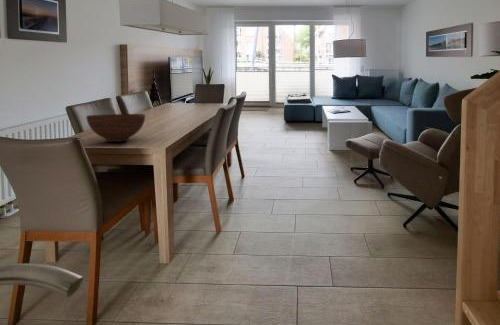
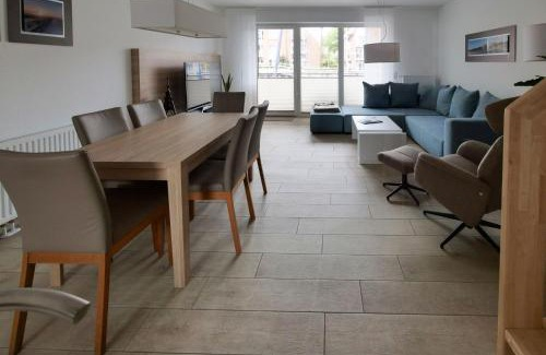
- fruit bowl [85,113,146,143]
